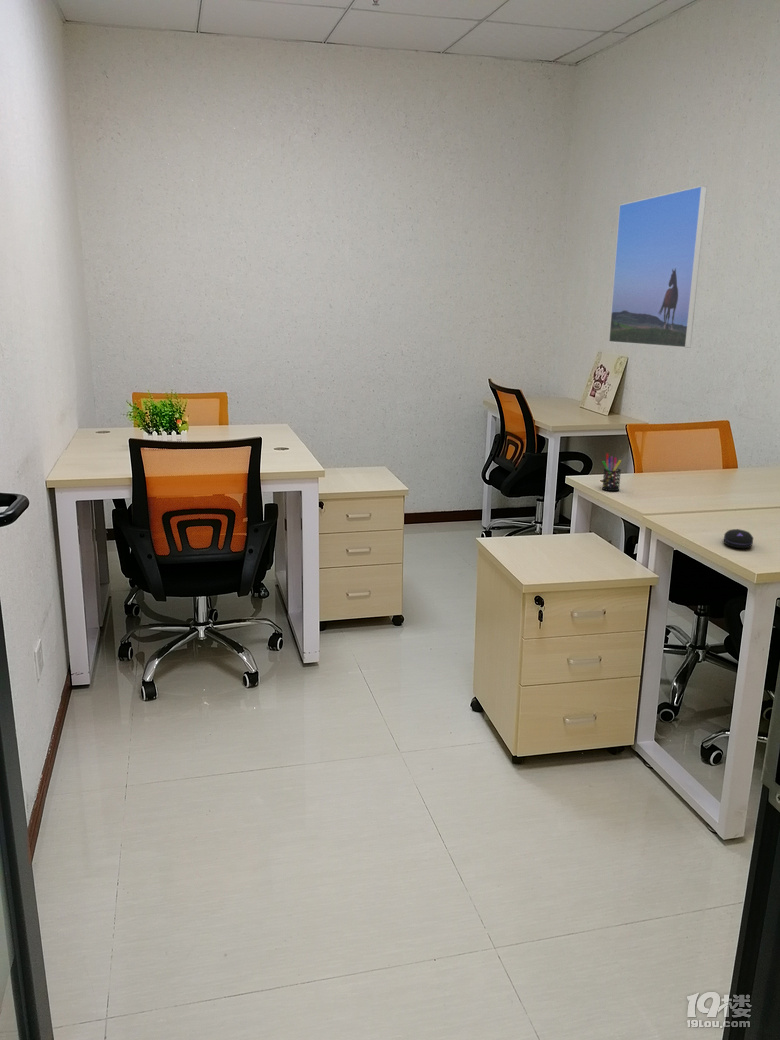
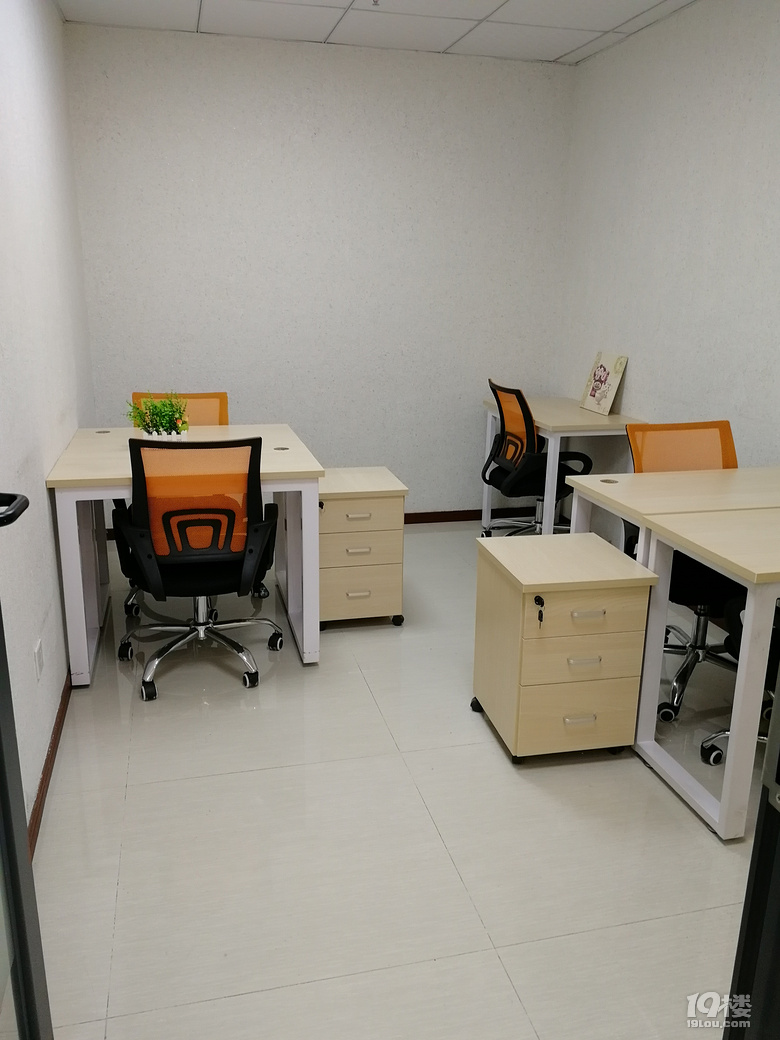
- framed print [608,185,708,349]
- pen holder [601,453,622,492]
- computer mouse [723,528,754,549]
